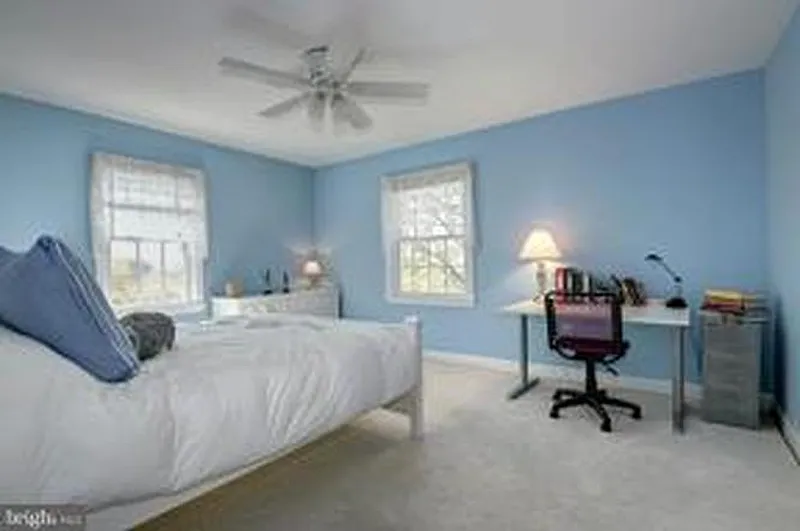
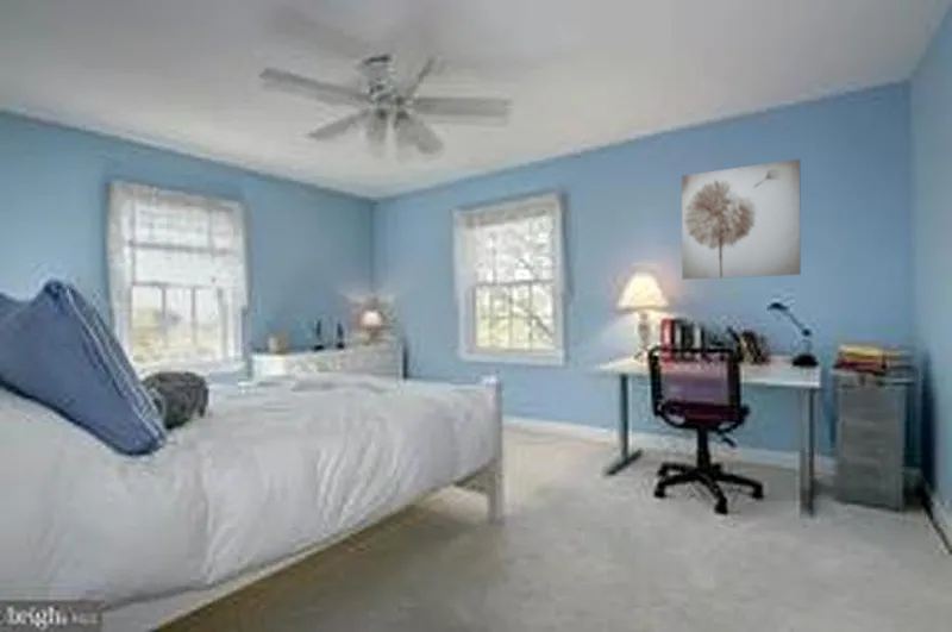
+ wall art [681,158,802,281]
